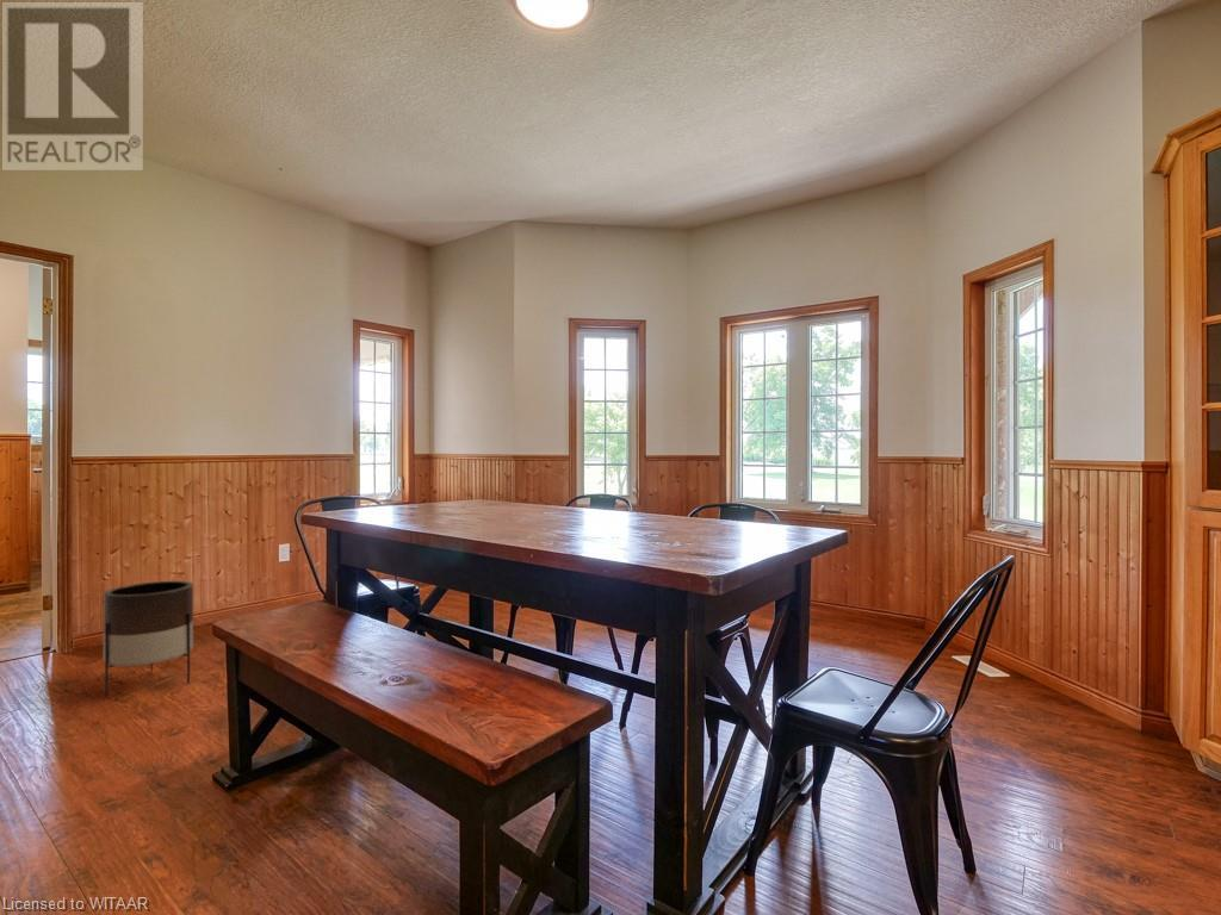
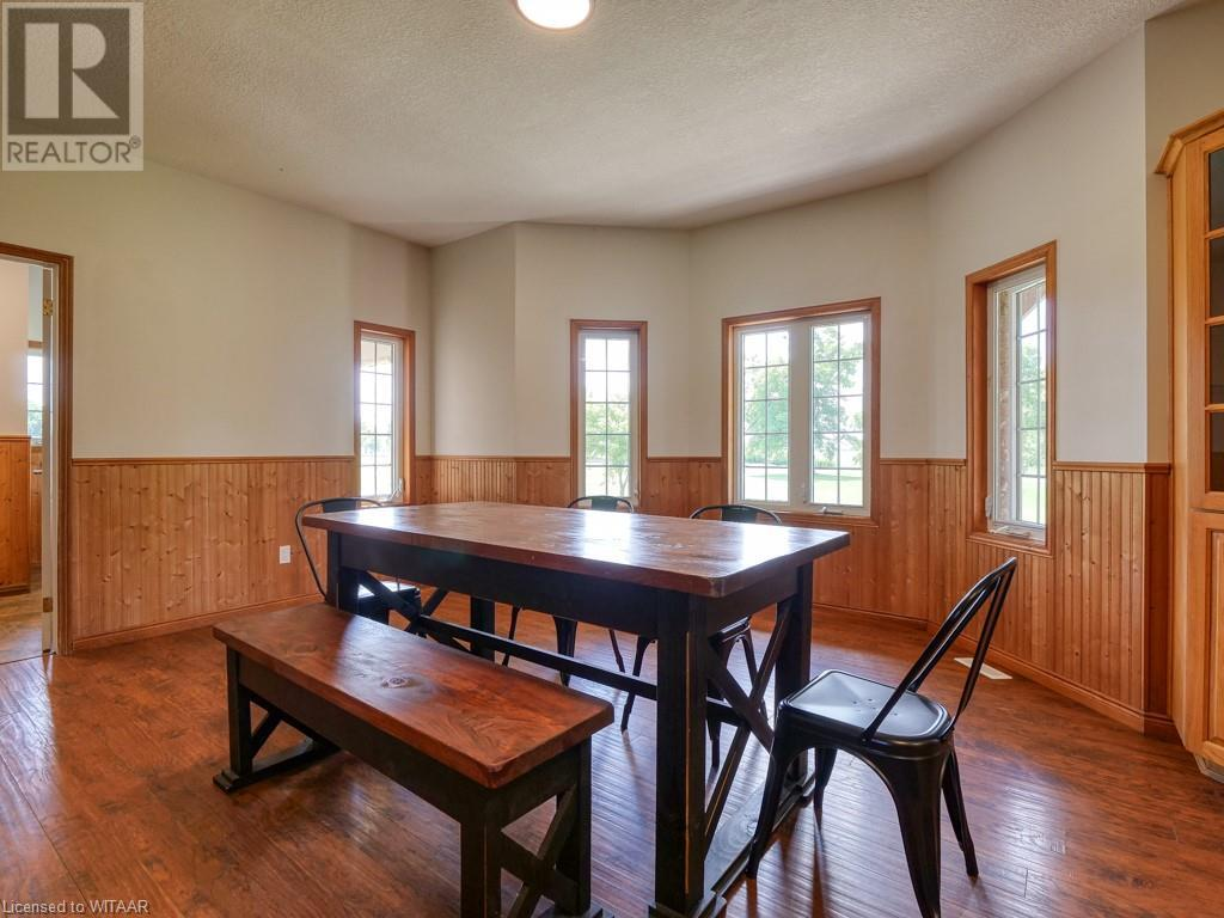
- planter [103,580,194,699]
